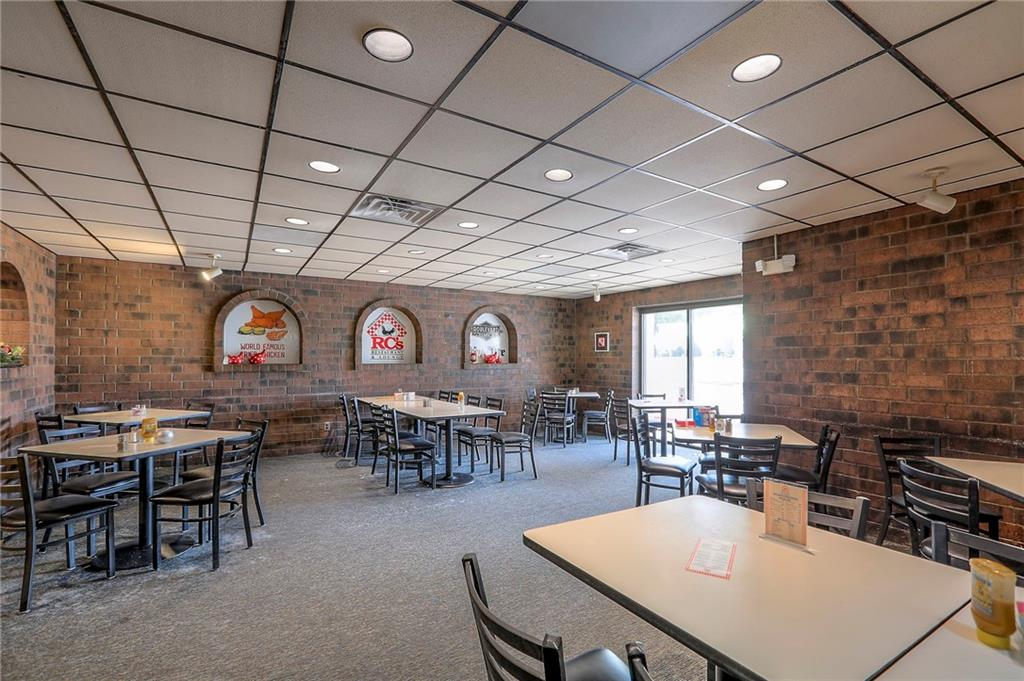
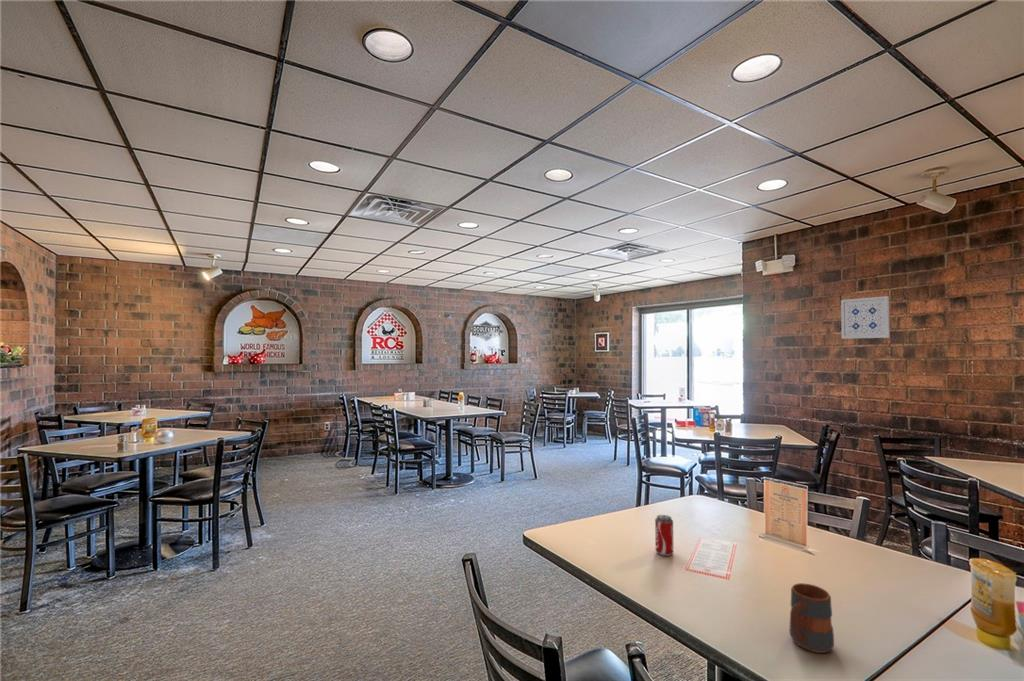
+ beverage can [654,514,675,557]
+ mug [789,582,835,654]
+ wall art [840,295,891,340]
